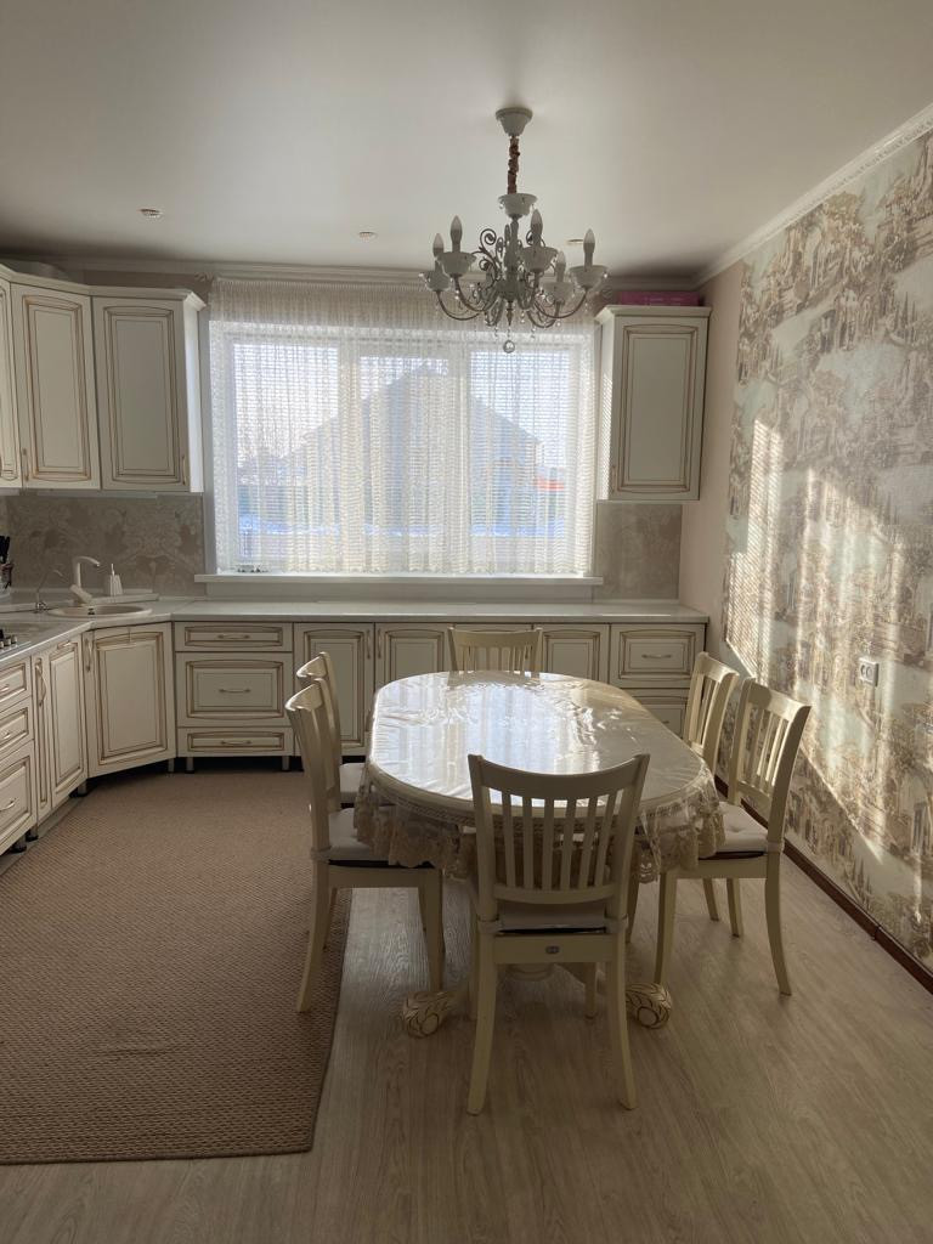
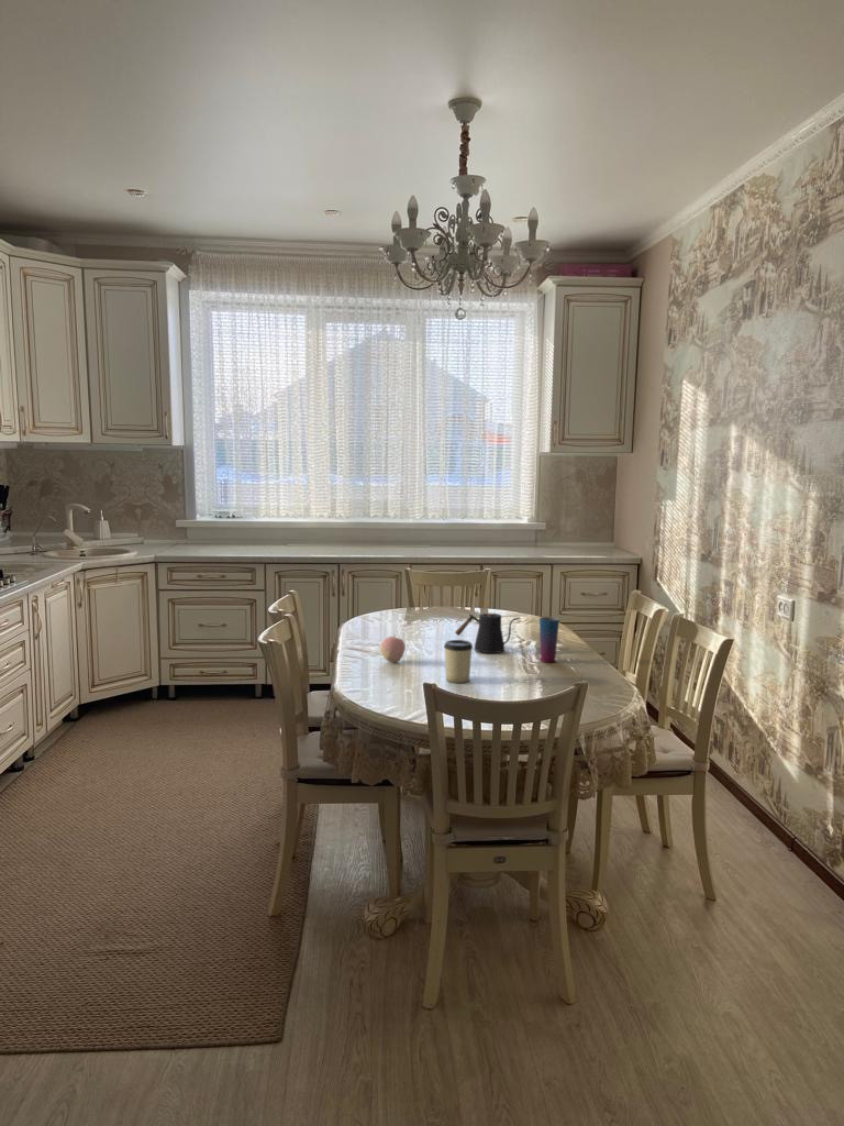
+ kettle [454,612,521,654]
+ apple [379,634,407,663]
+ cup [538,616,560,663]
+ cup [443,639,474,684]
